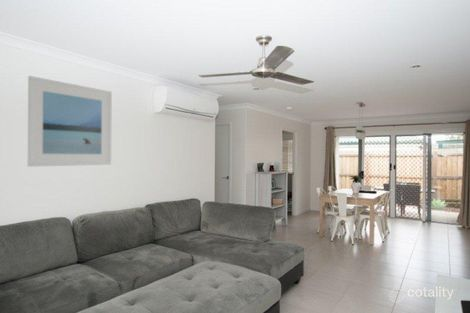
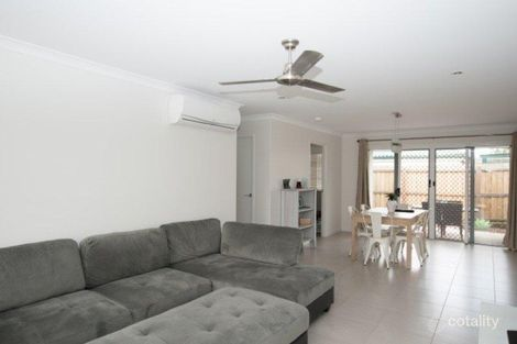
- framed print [27,75,113,168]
